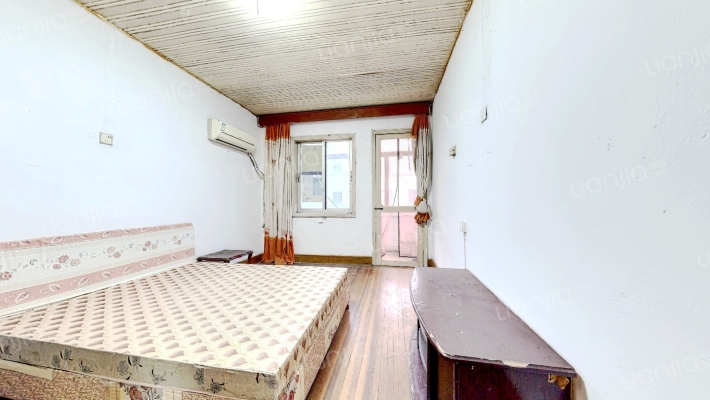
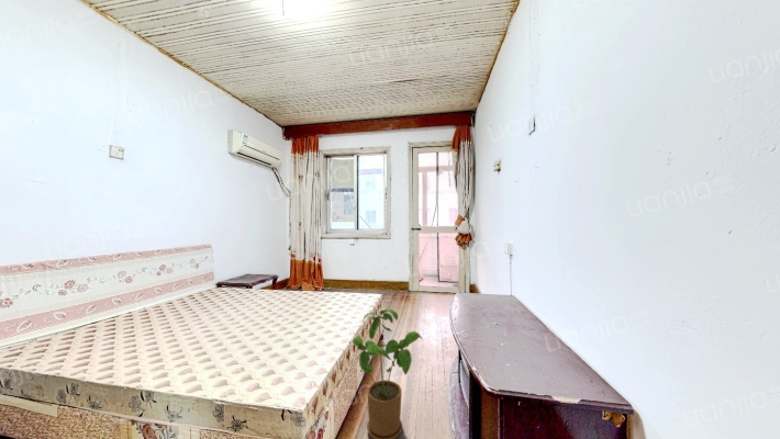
+ house plant [352,308,423,439]
